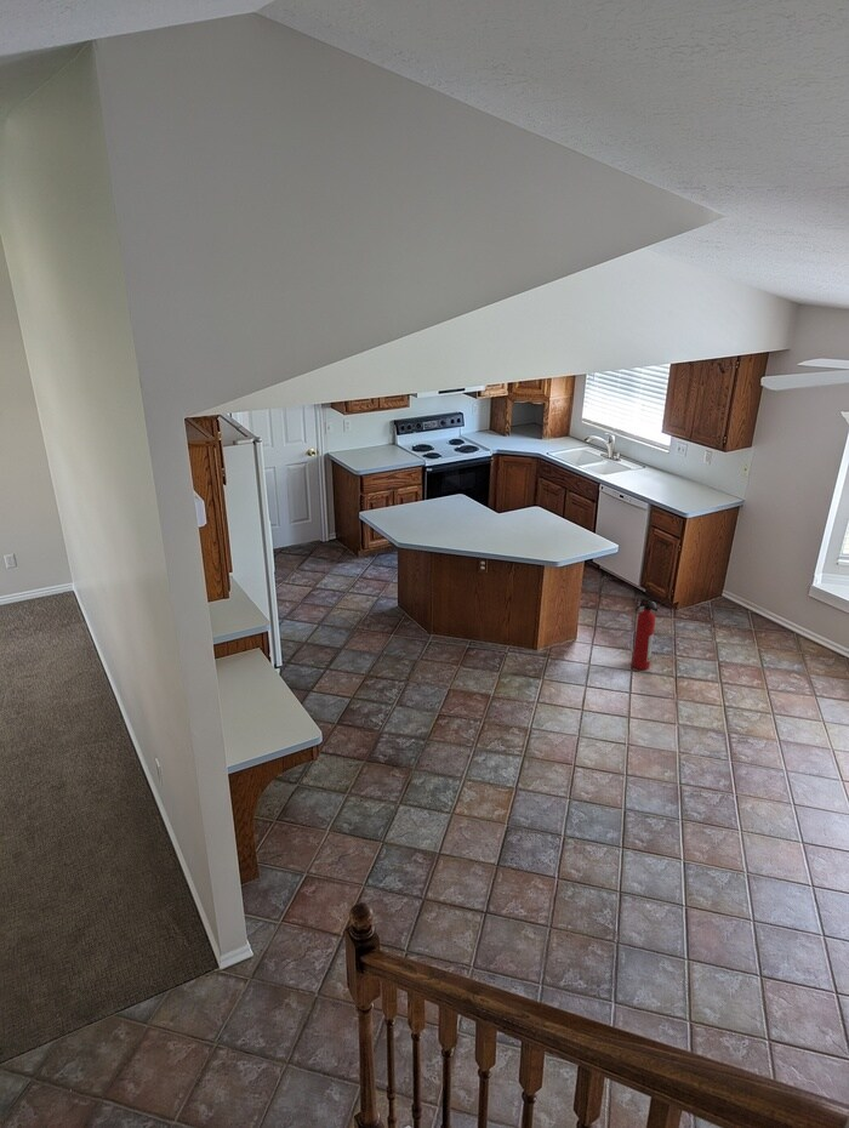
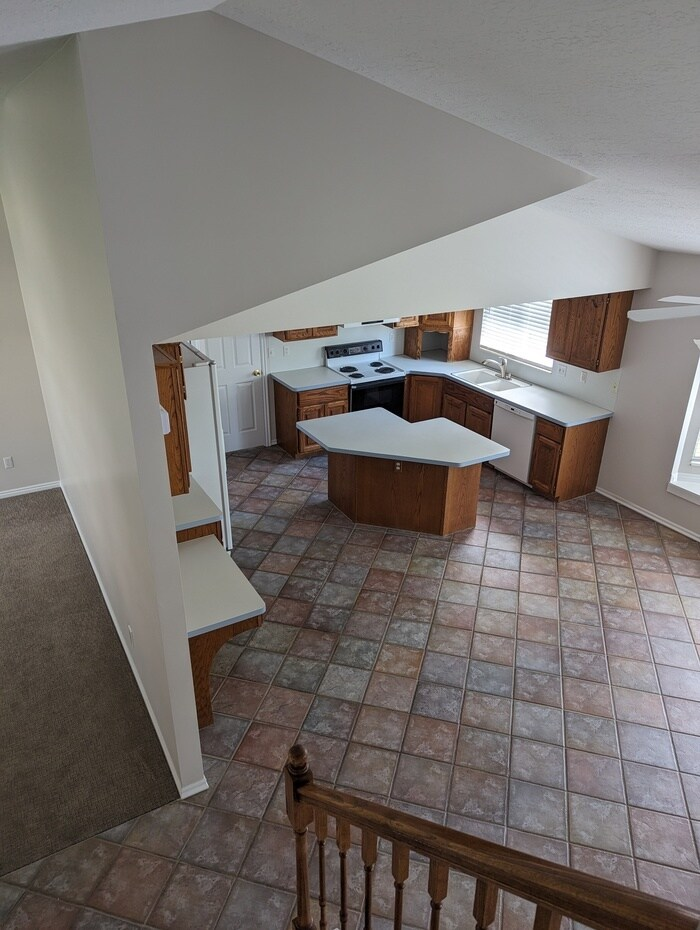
- fire extinguisher [631,597,659,671]
